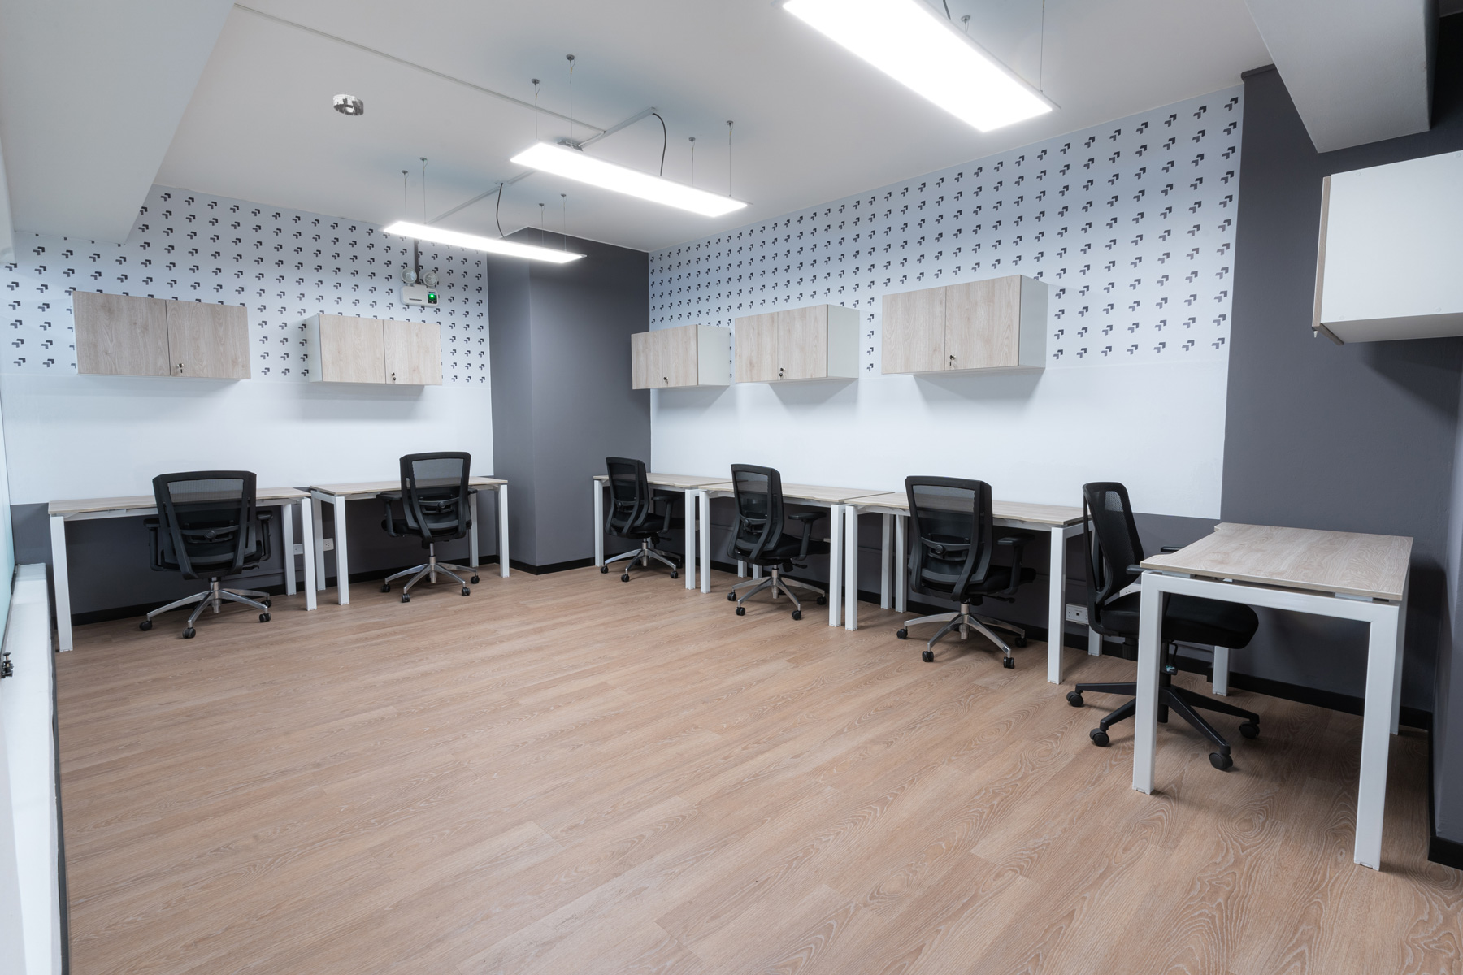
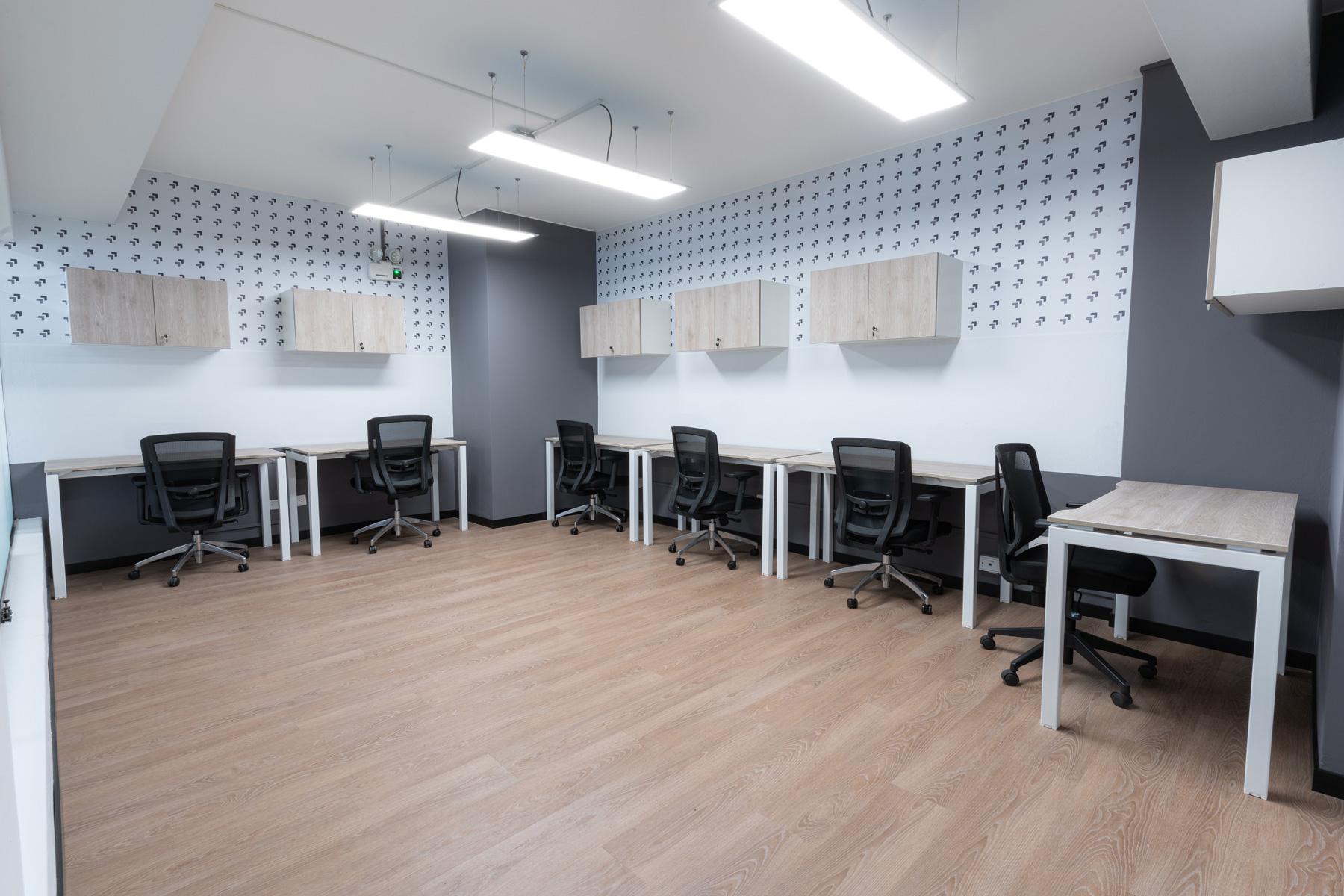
- smoke detector [332,94,365,116]
